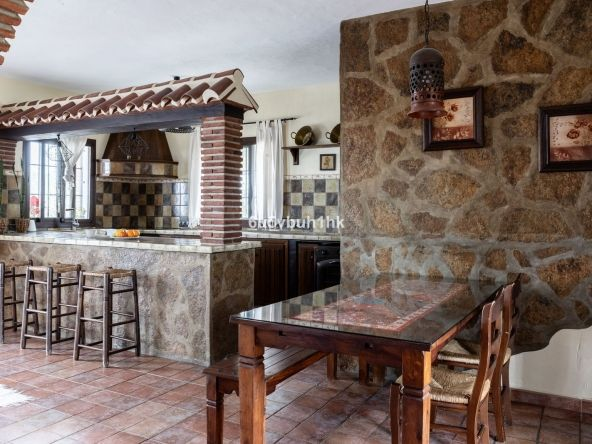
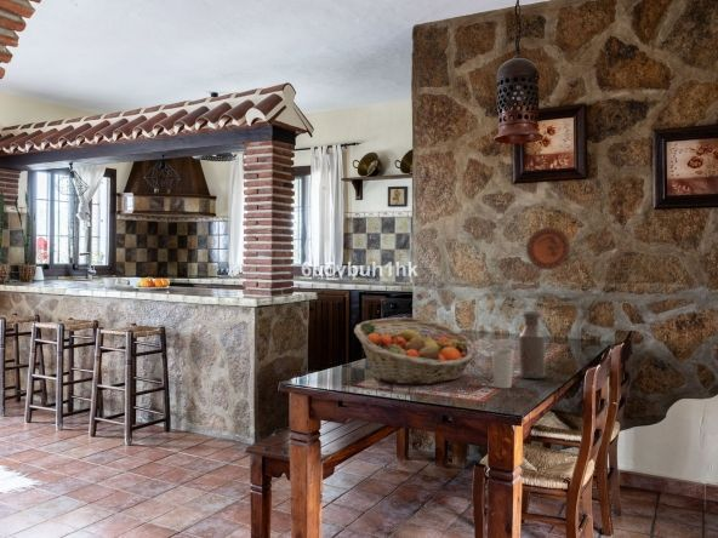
+ bottle [518,310,546,380]
+ decorative plate [525,227,571,271]
+ cup [490,348,515,389]
+ fruit basket [353,316,478,385]
